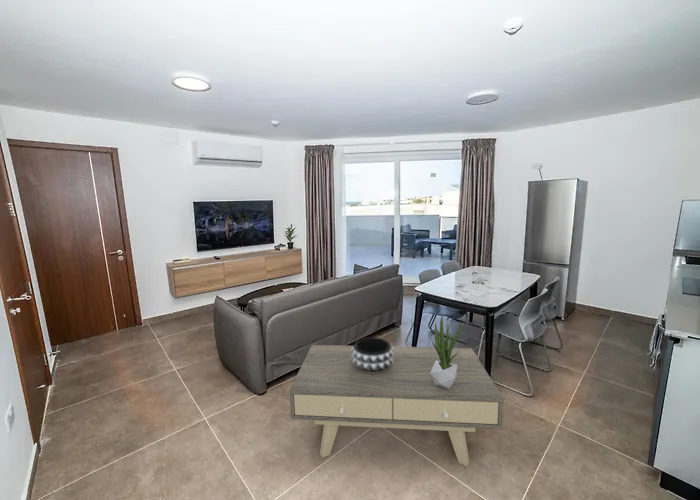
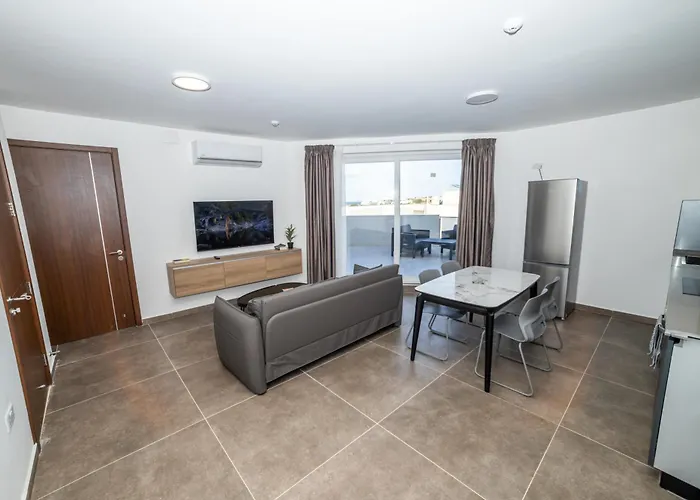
- decorative bowl [351,336,394,373]
- potted plant [430,316,462,389]
- coffee table [288,344,505,467]
